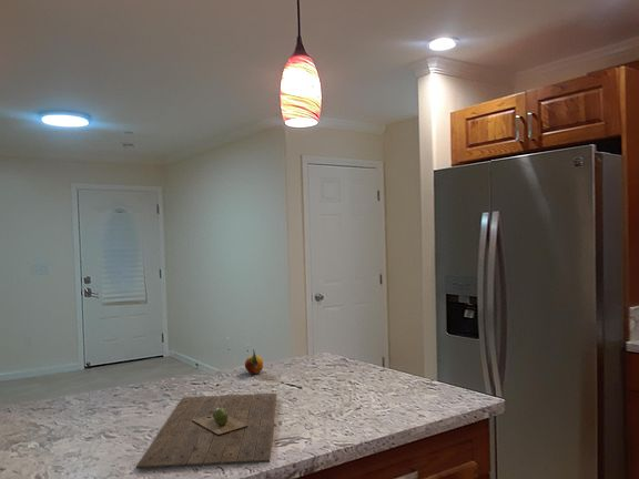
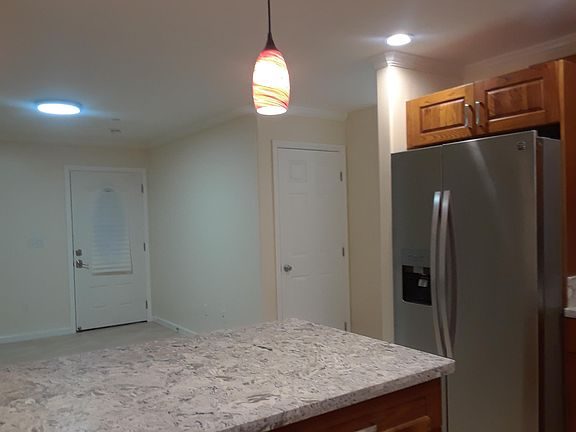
- cutting board [135,393,277,470]
- fruit [244,348,264,375]
